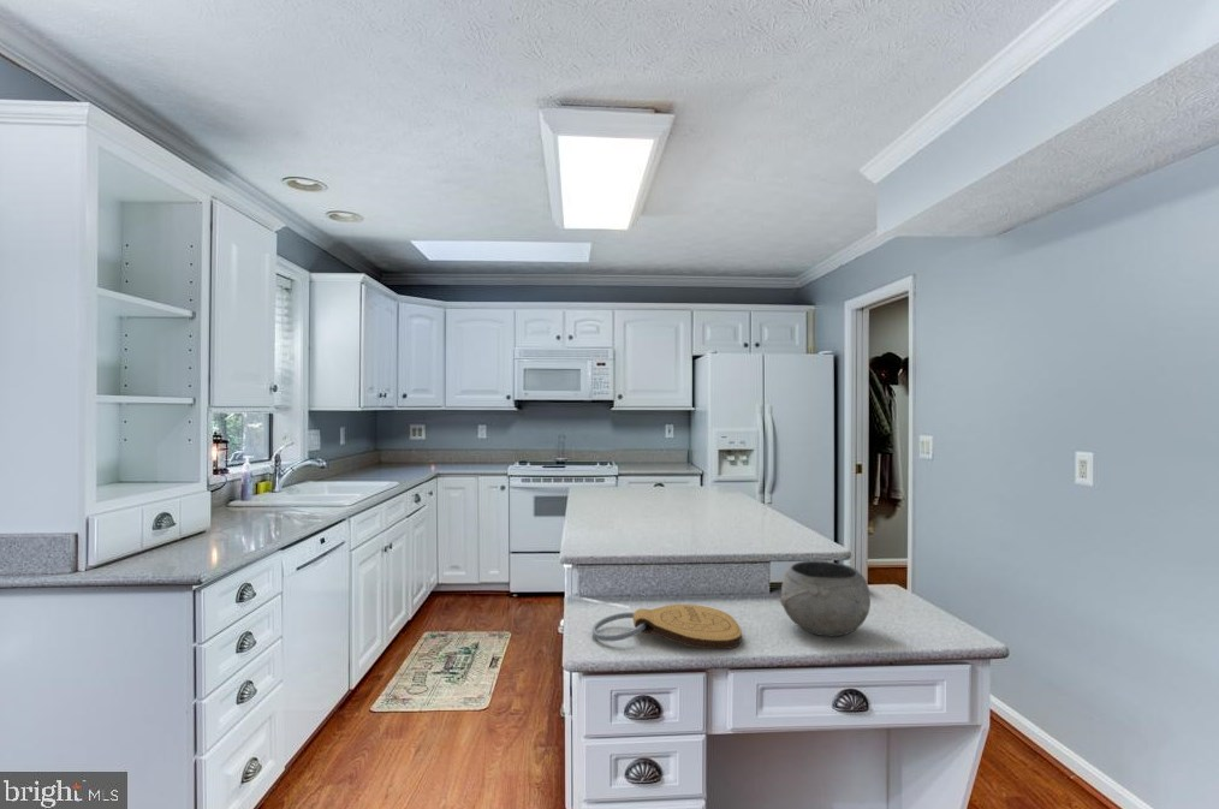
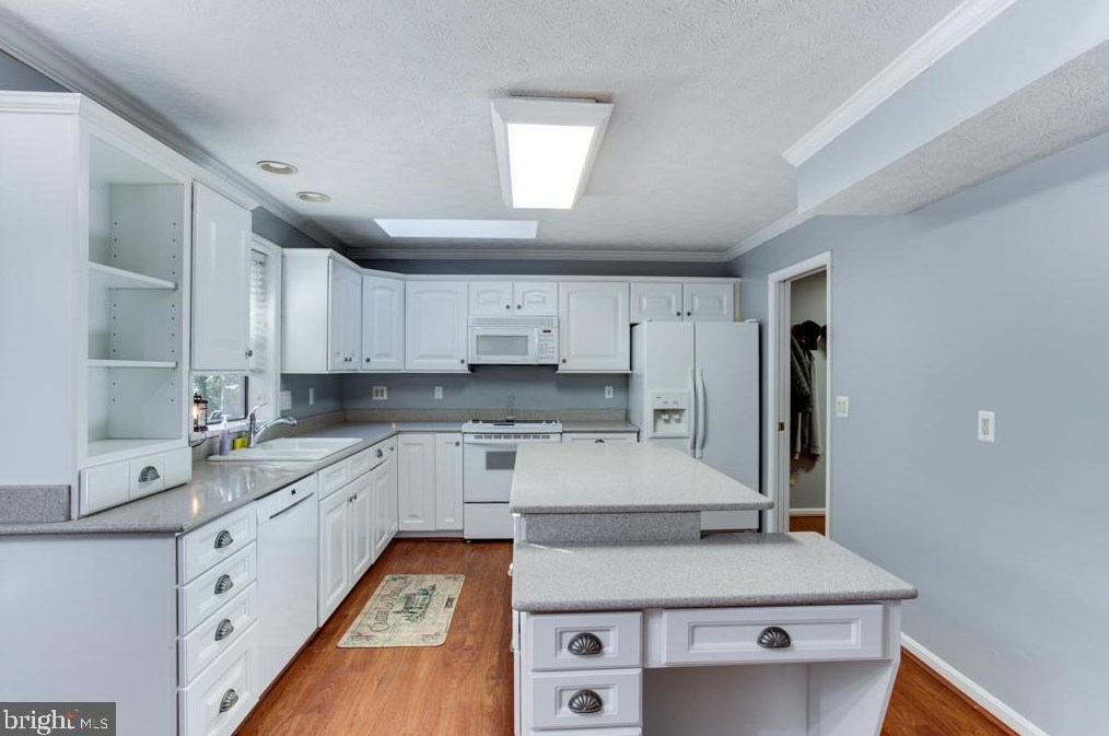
- key chain [591,603,743,650]
- bowl [779,560,872,637]
